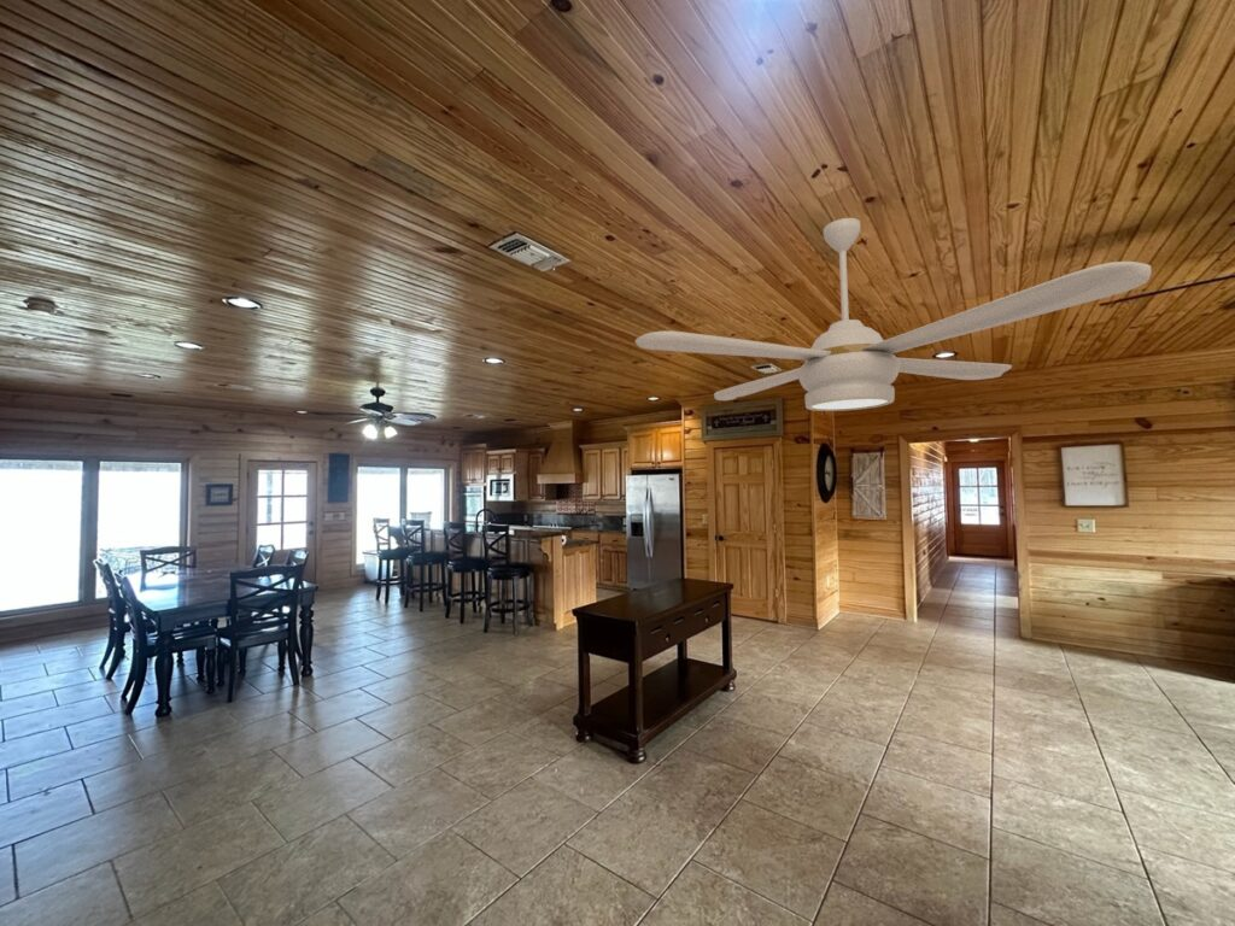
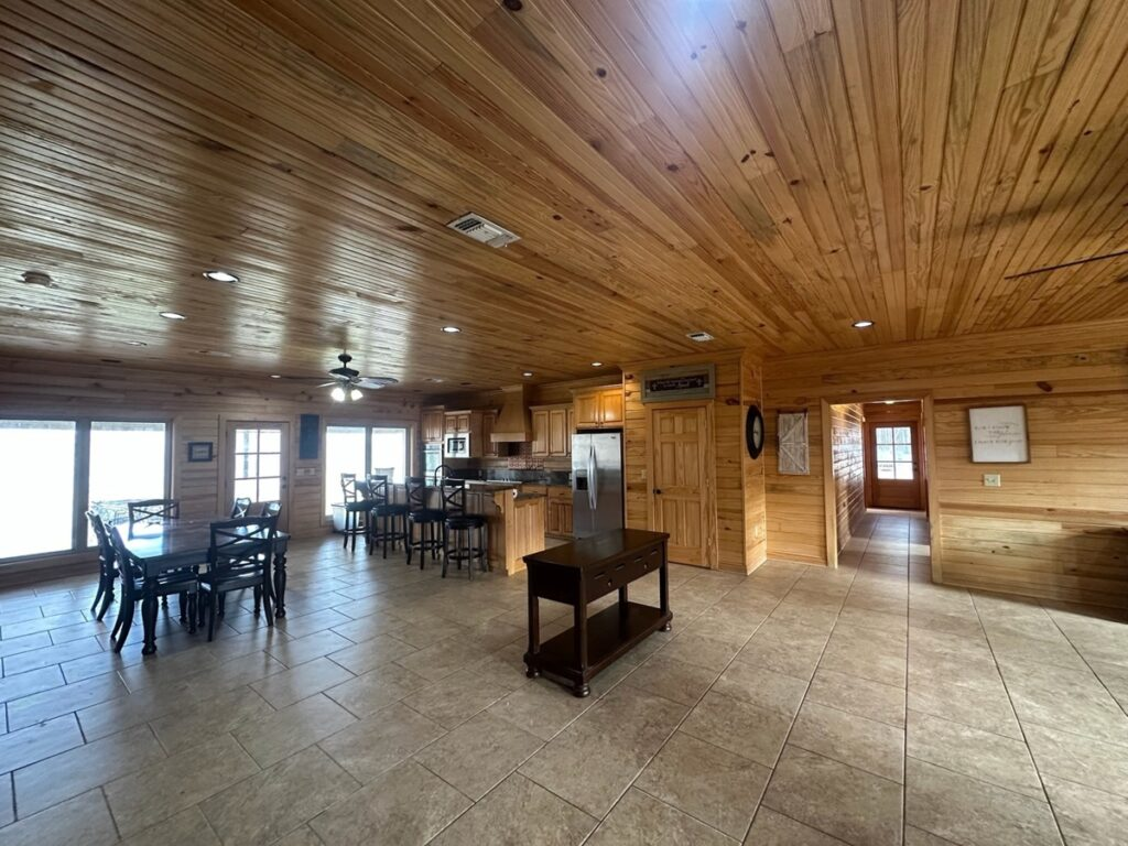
- ceiling fan [634,217,1153,412]
